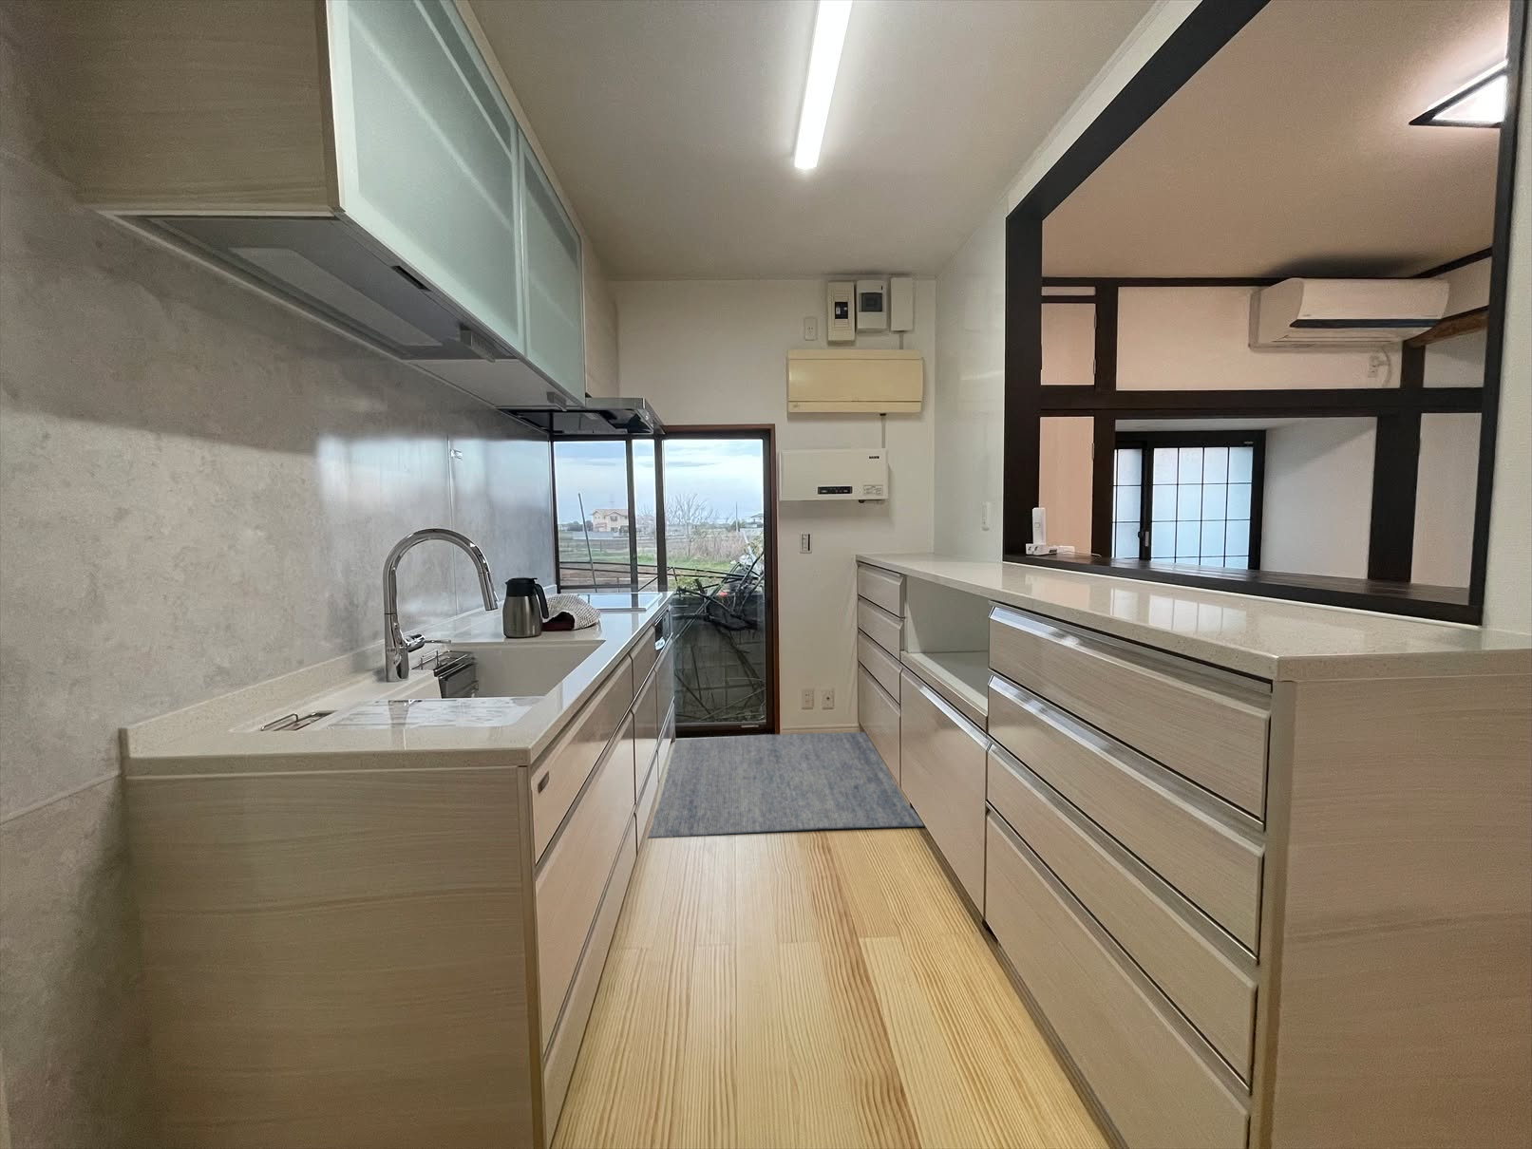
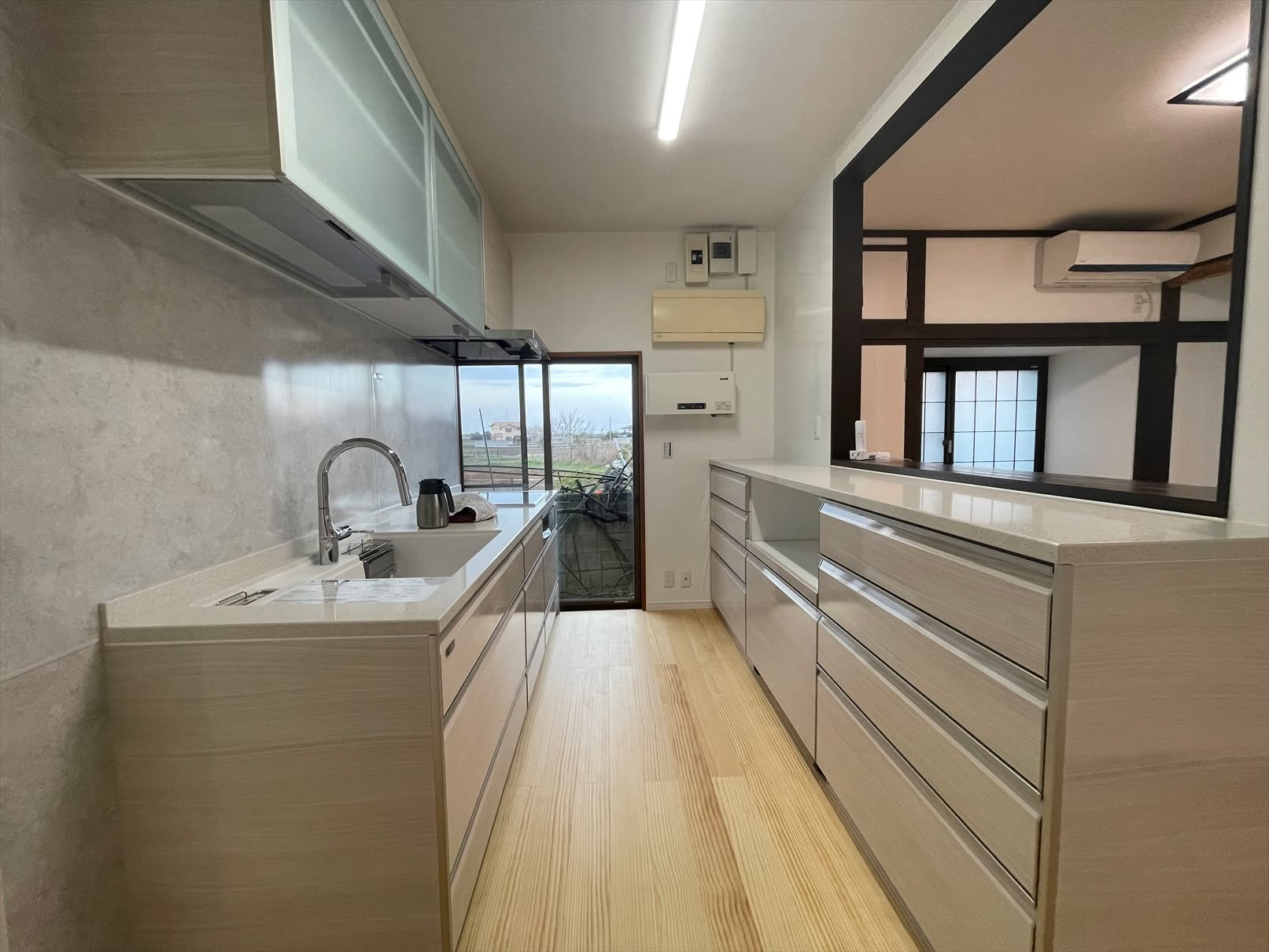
- rug [647,731,925,840]
